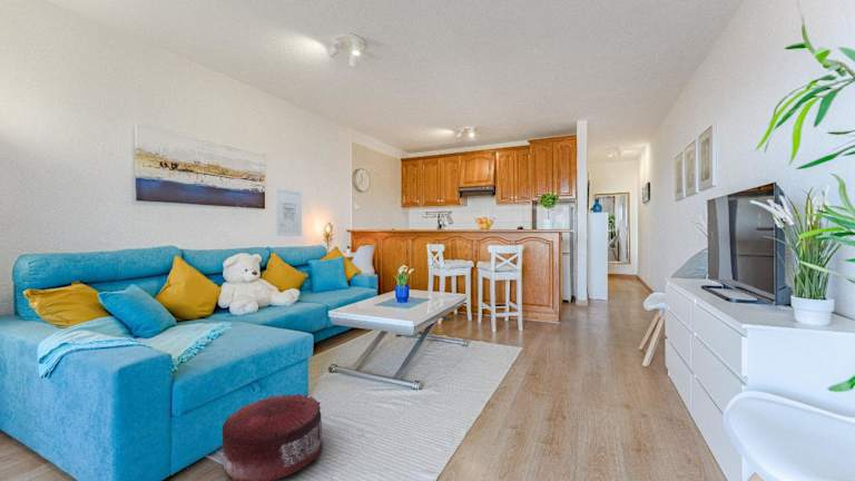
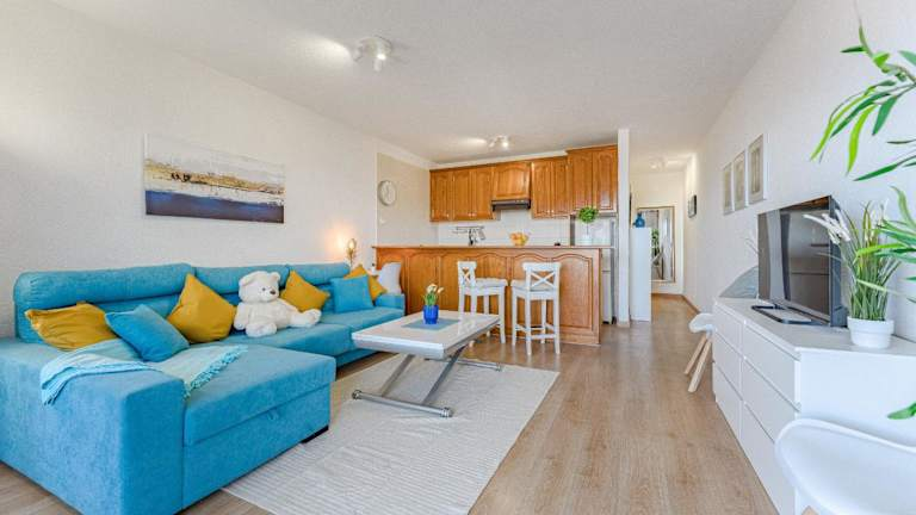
- wall art [274,187,303,237]
- pouf [222,393,324,481]
